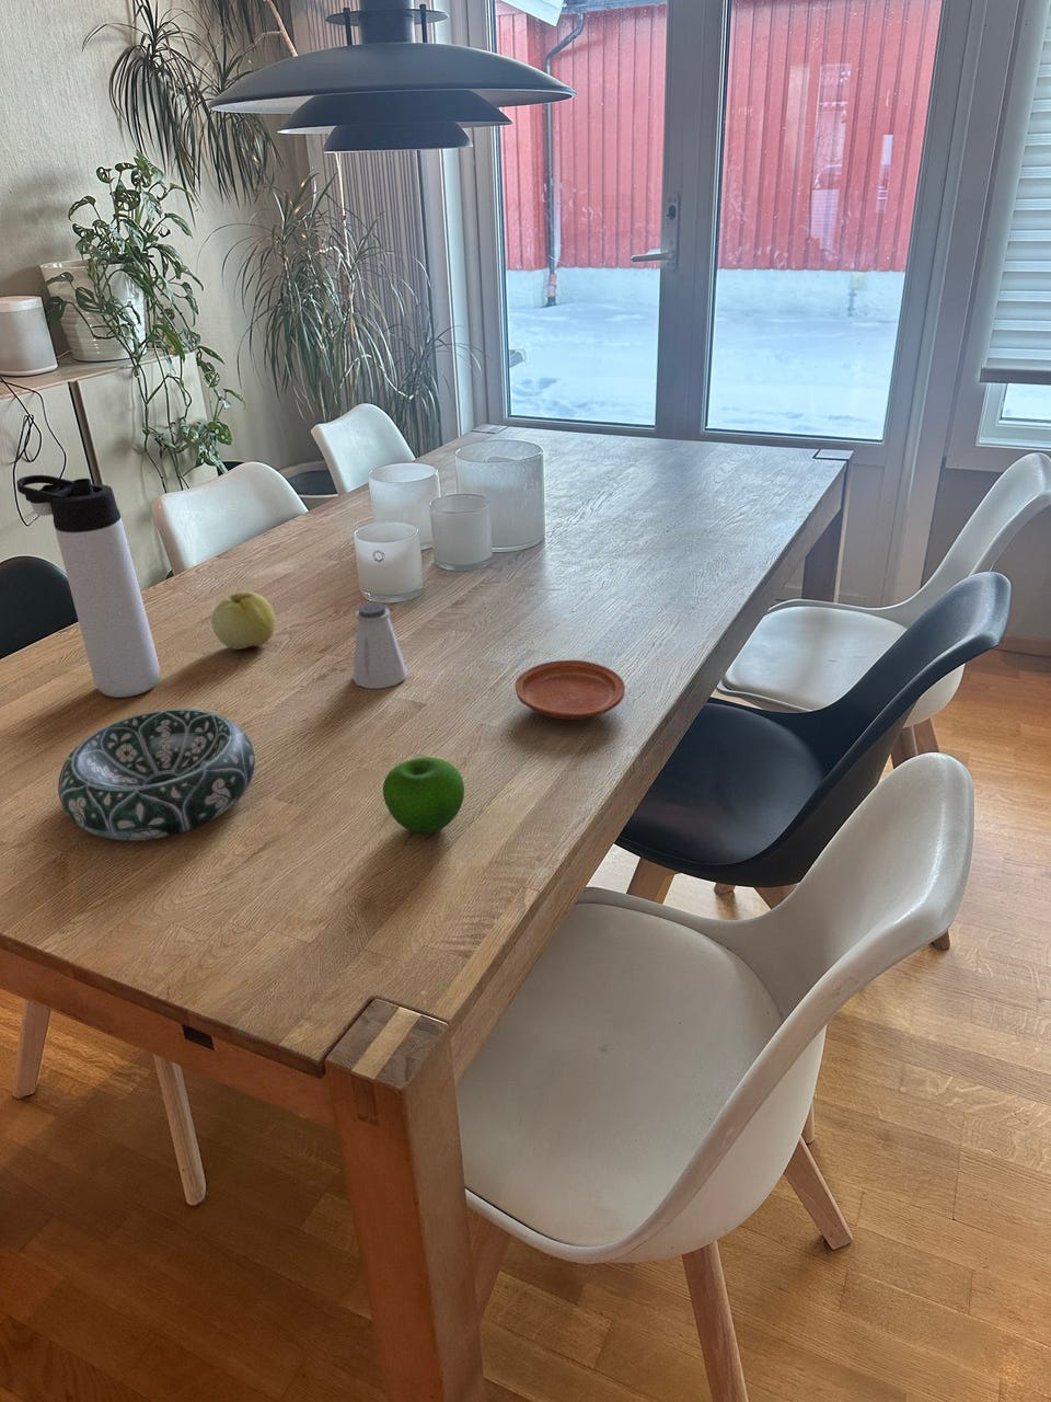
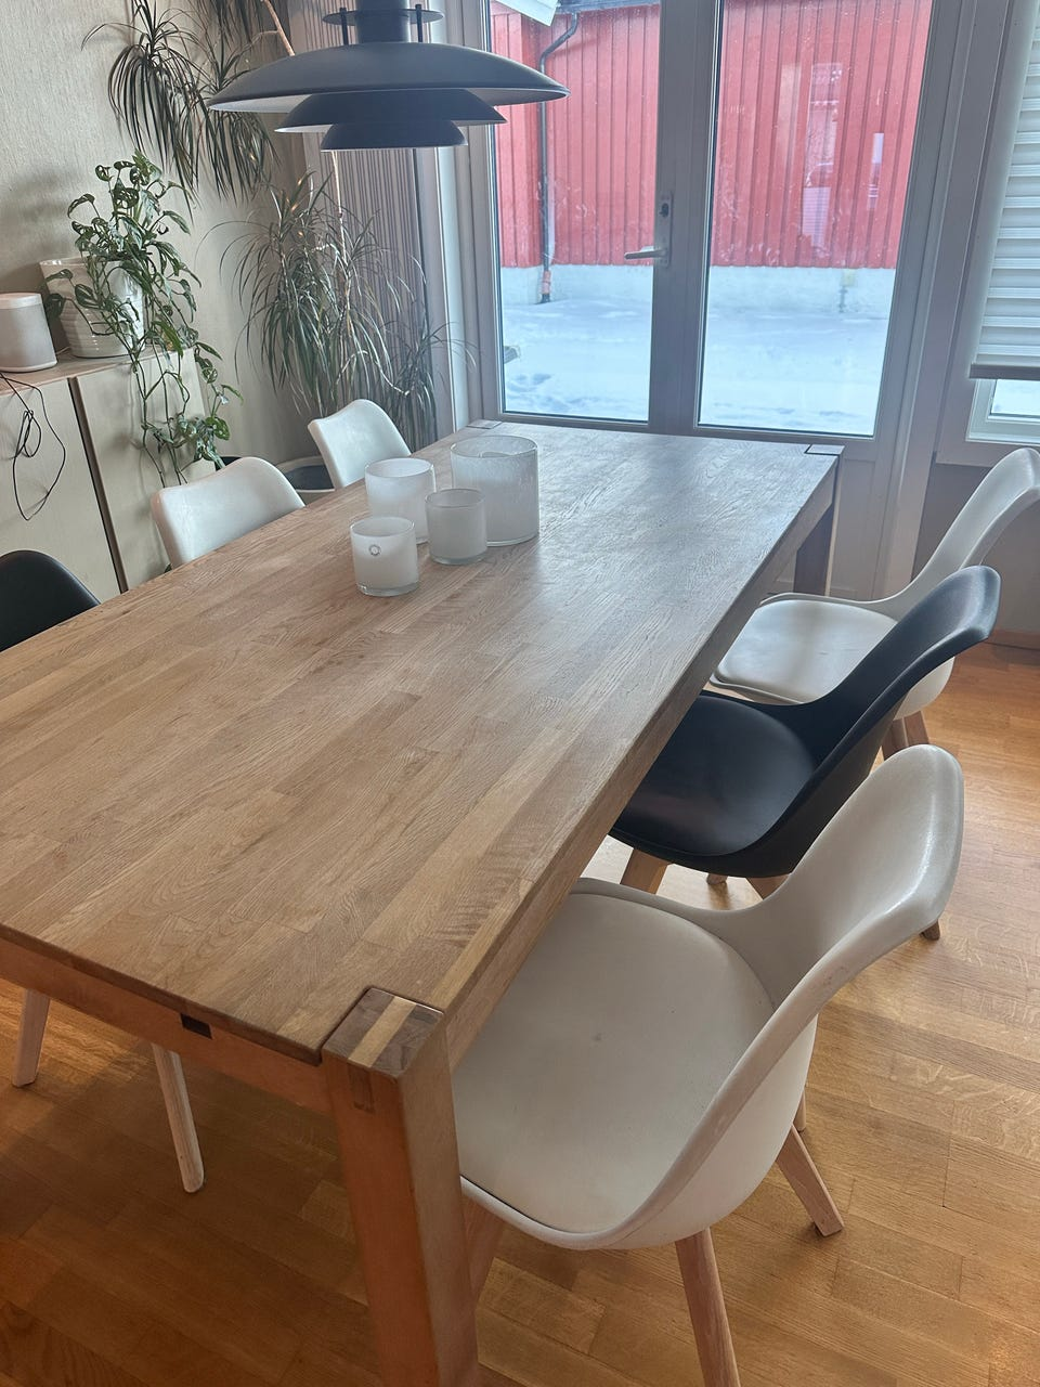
- apple [210,591,276,650]
- thermos bottle [15,475,161,699]
- apple [382,757,465,835]
- plate [514,659,626,721]
- decorative bowl [57,708,256,841]
- saltshaker [351,602,408,689]
